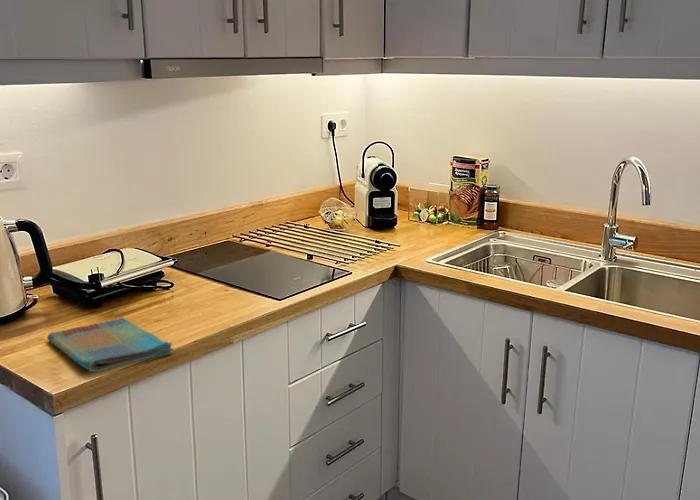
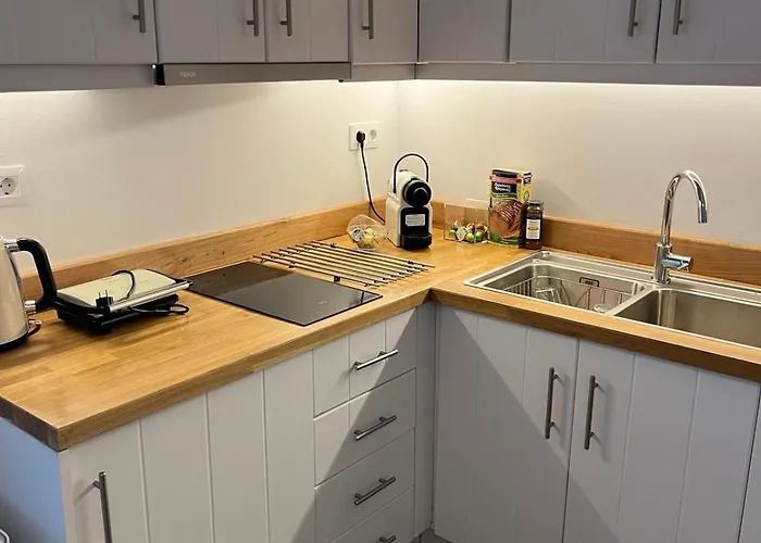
- dish towel [46,316,174,373]
